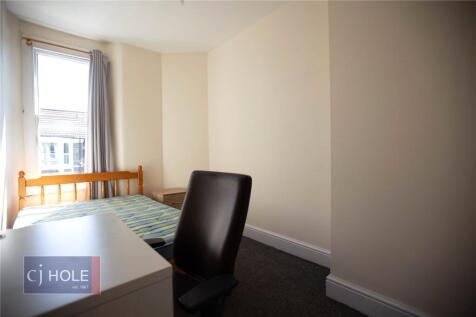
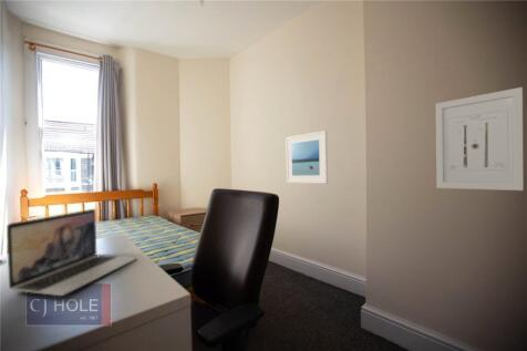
+ laptop [6,208,137,297]
+ wall art [435,86,525,192]
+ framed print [285,130,329,185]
